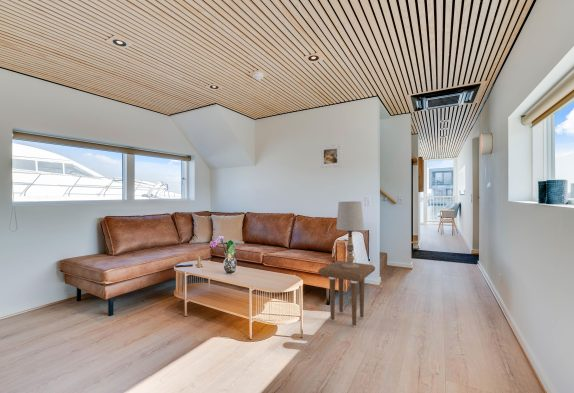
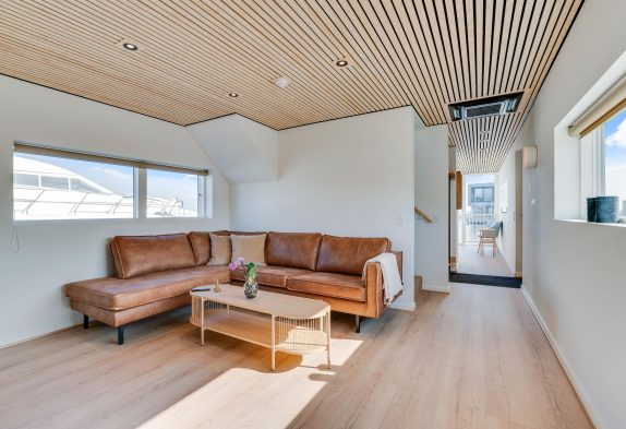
- side table [317,260,376,328]
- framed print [319,143,342,169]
- table lamp [335,201,365,269]
